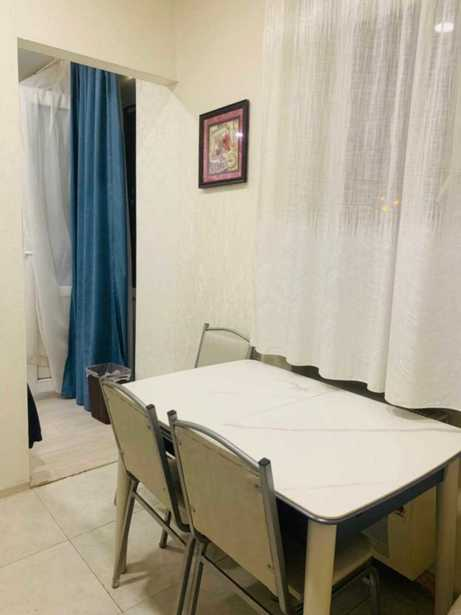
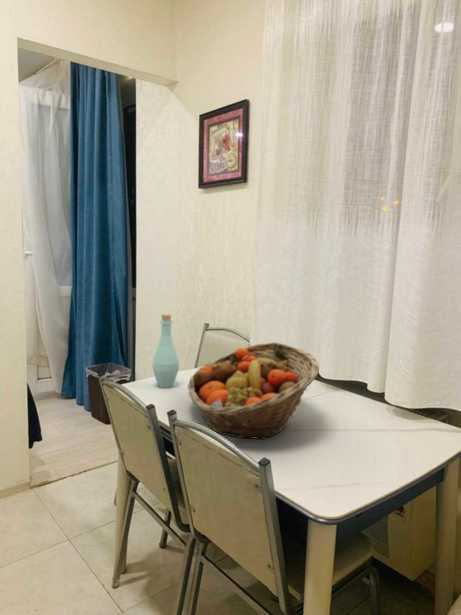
+ fruit basket [187,341,320,440]
+ bottle [152,313,180,389]
